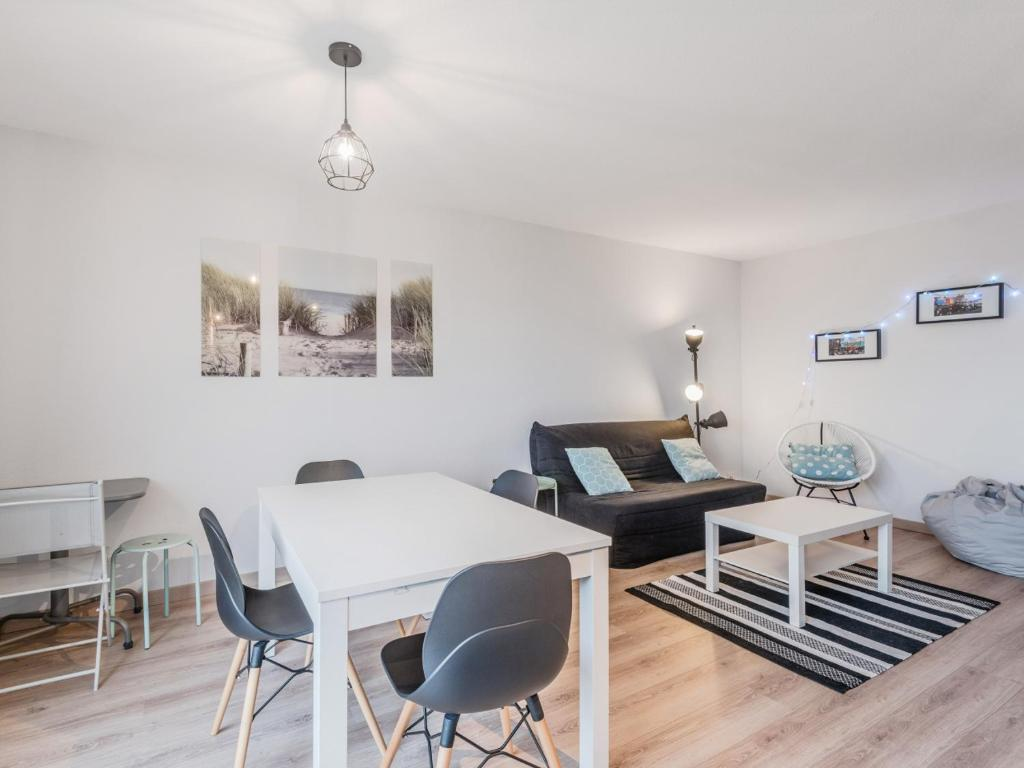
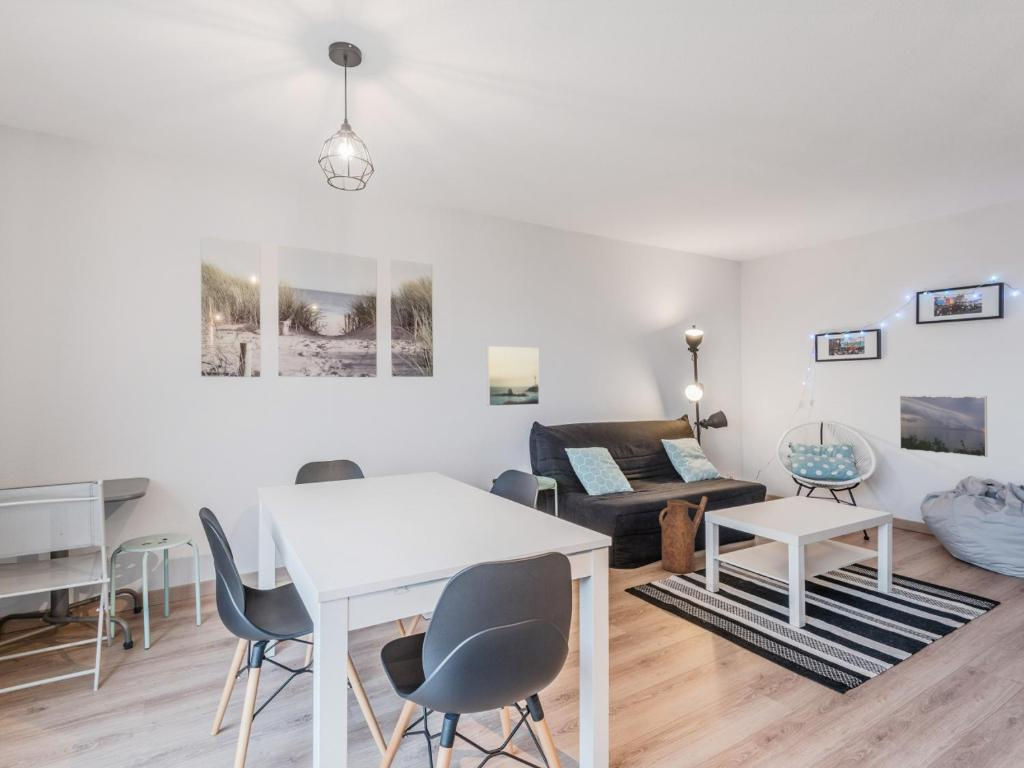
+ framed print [899,394,988,458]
+ watering can [658,495,709,574]
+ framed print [486,345,540,407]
